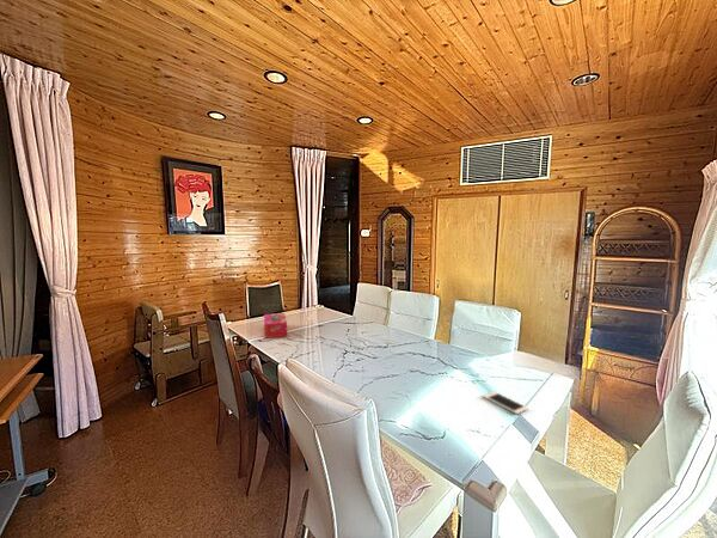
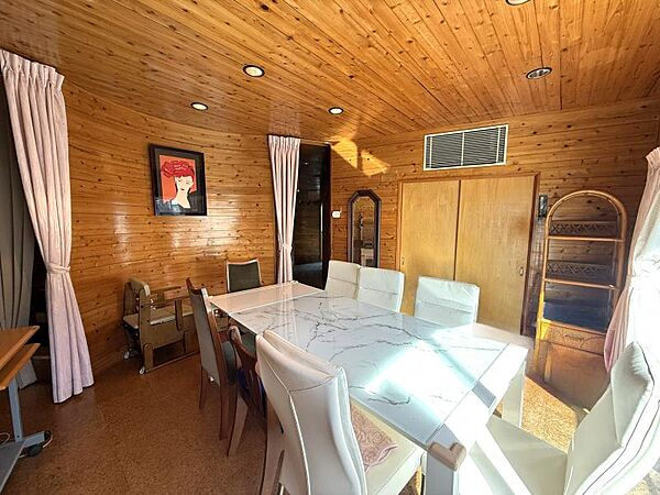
- cell phone [483,391,529,415]
- tissue box [263,312,288,340]
